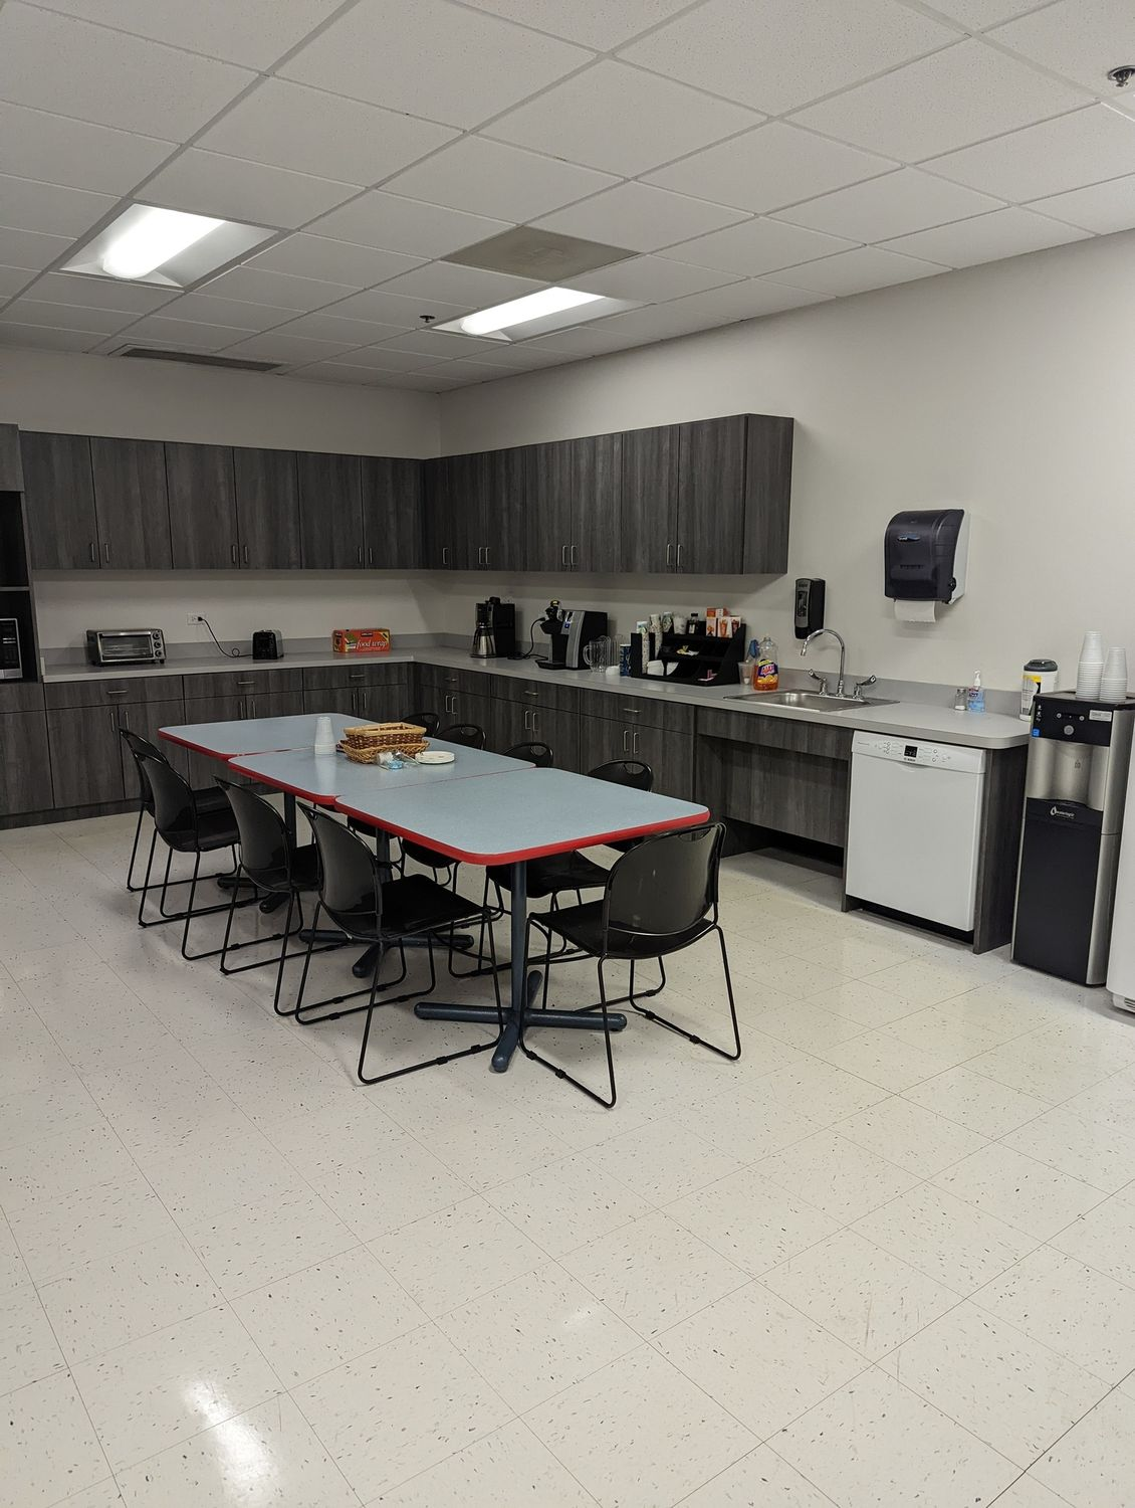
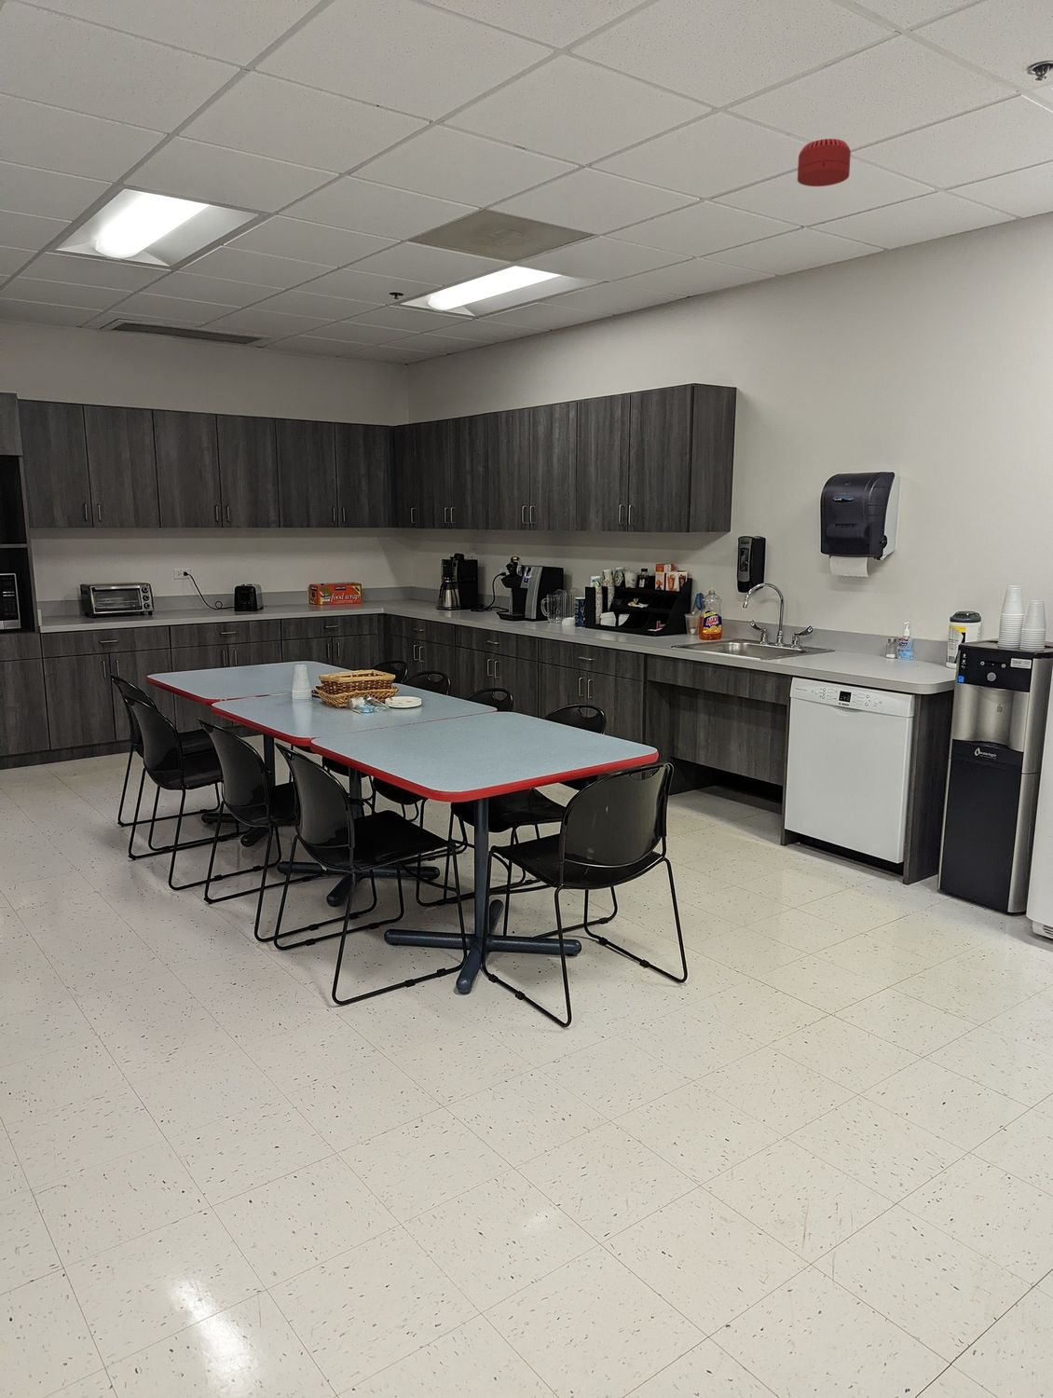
+ smoke detector [796,138,852,187]
